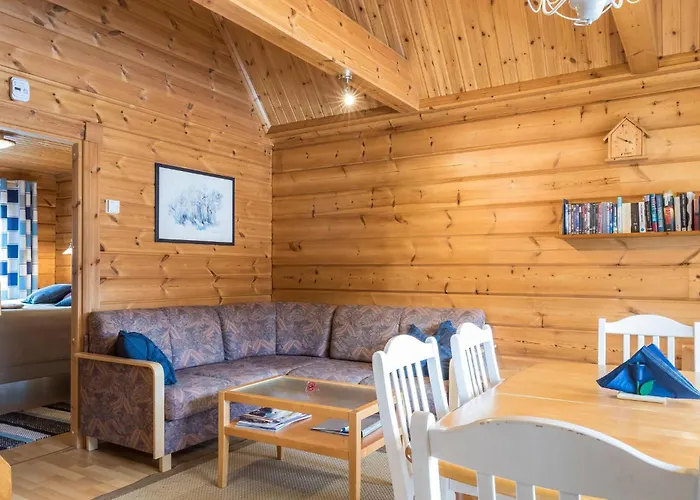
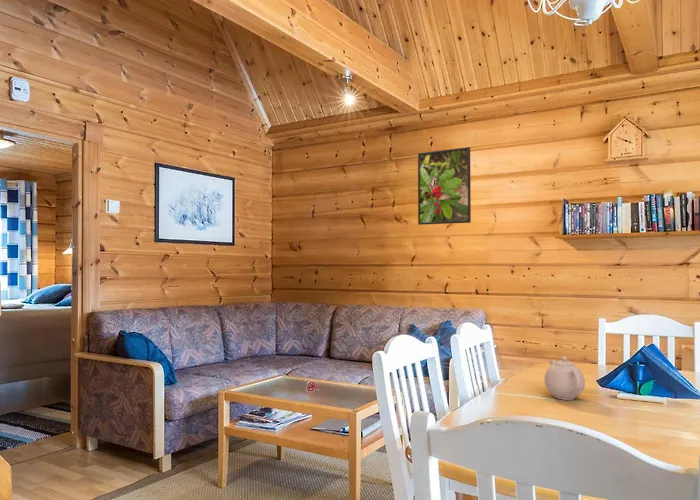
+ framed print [417,146,472,226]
+ teapot [544,355,586,401]
